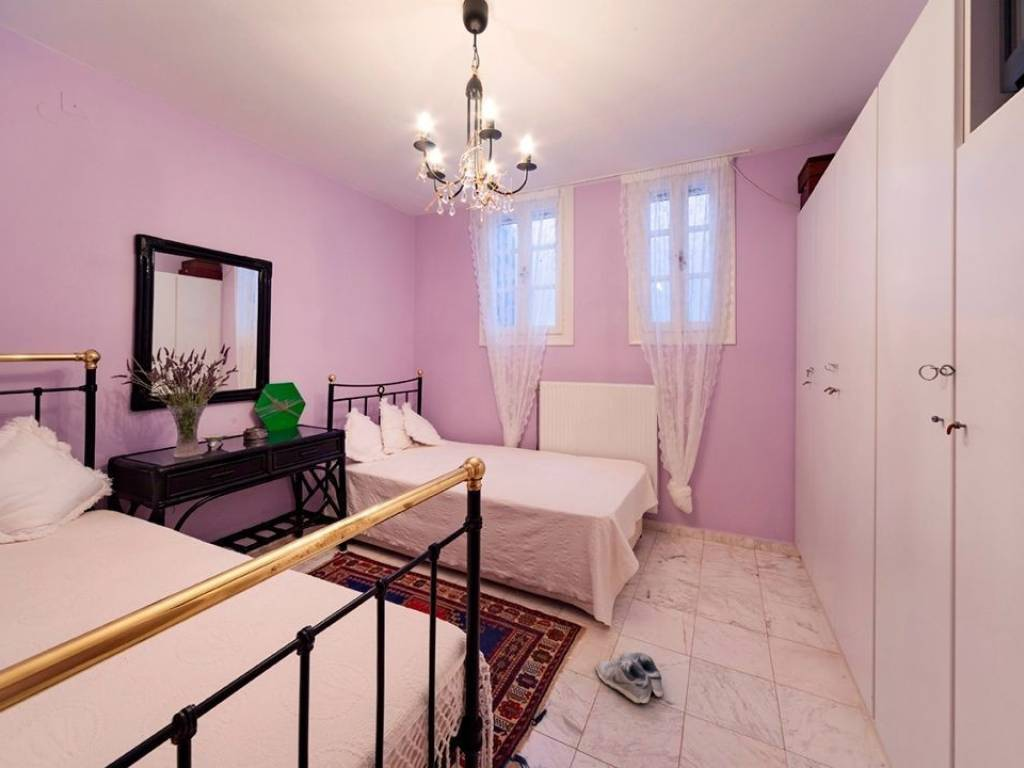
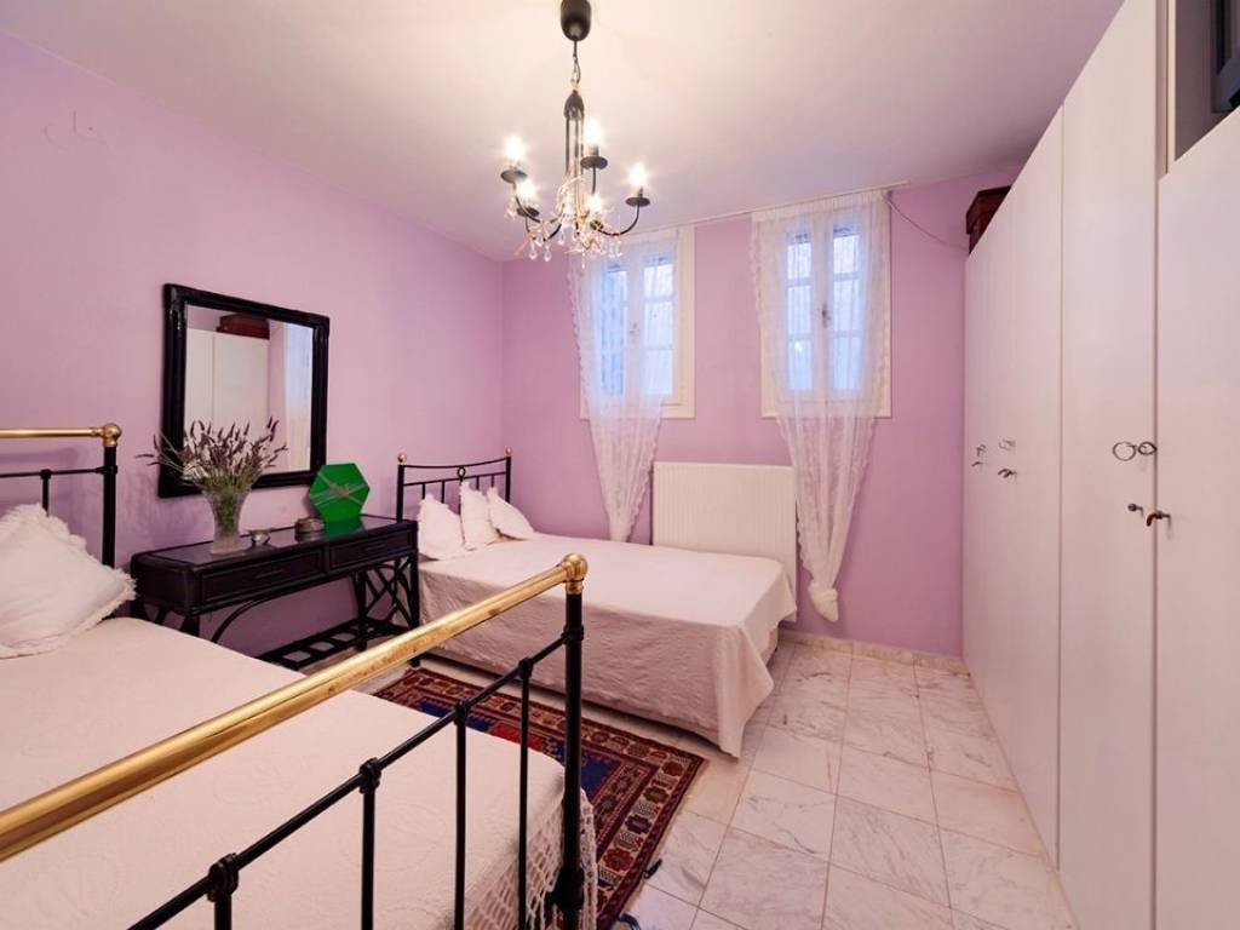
- shoe [595,651,664,704]
